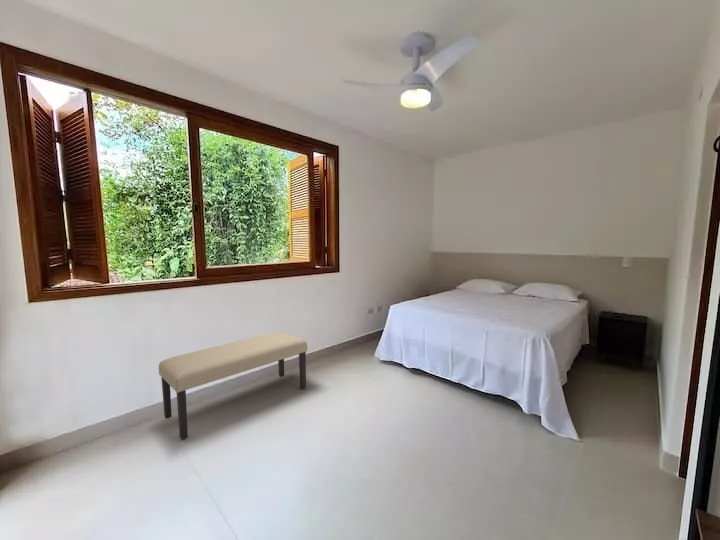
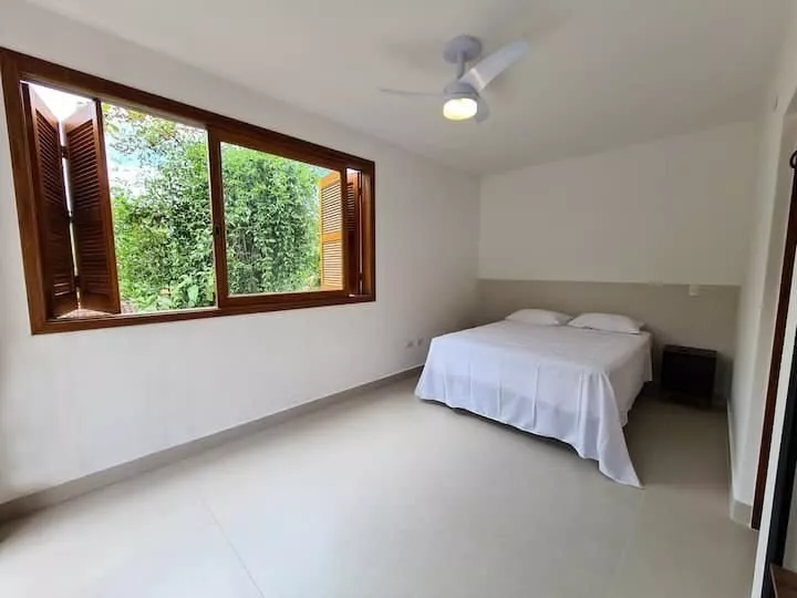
- bench [158,331,308,440]
